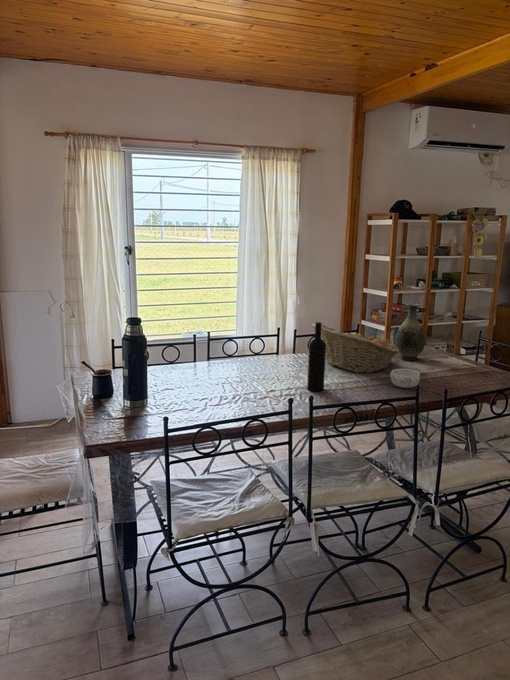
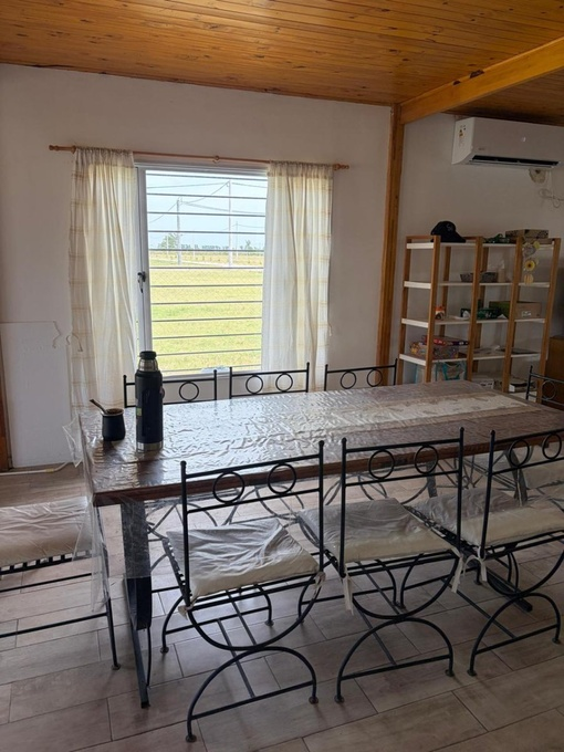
- decorative bowl [389,368,421,389]
- fruit basket [311,323,400,374]
- wine bottle [306,321,326,392]
- vase [394,303,426,361]
